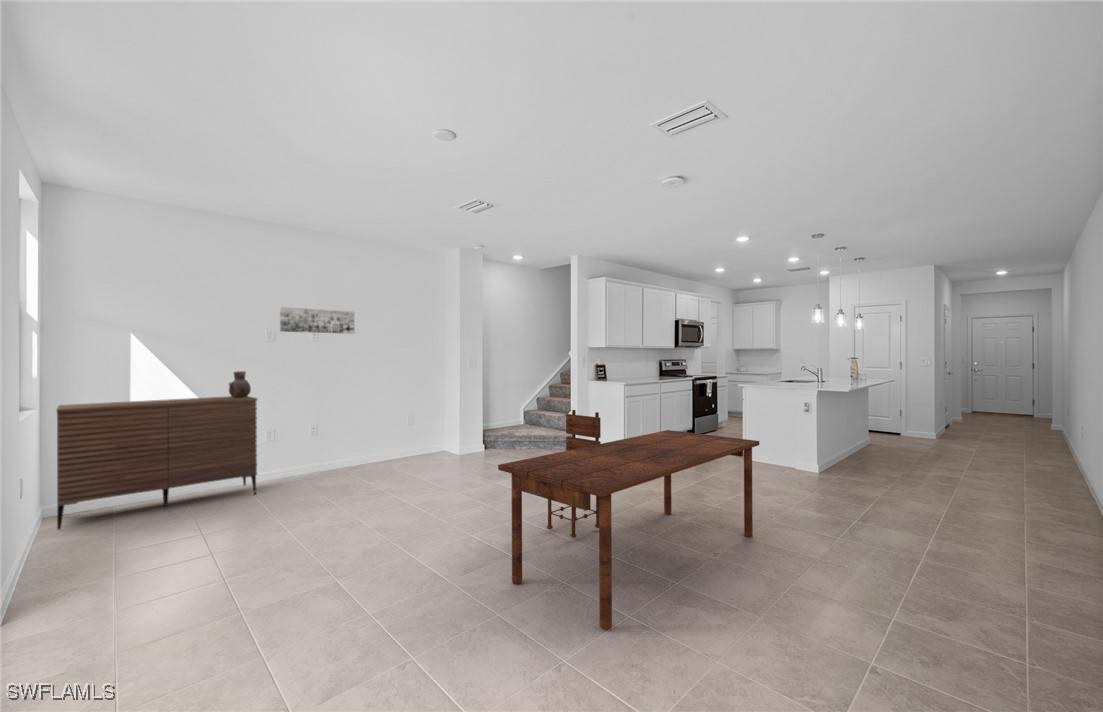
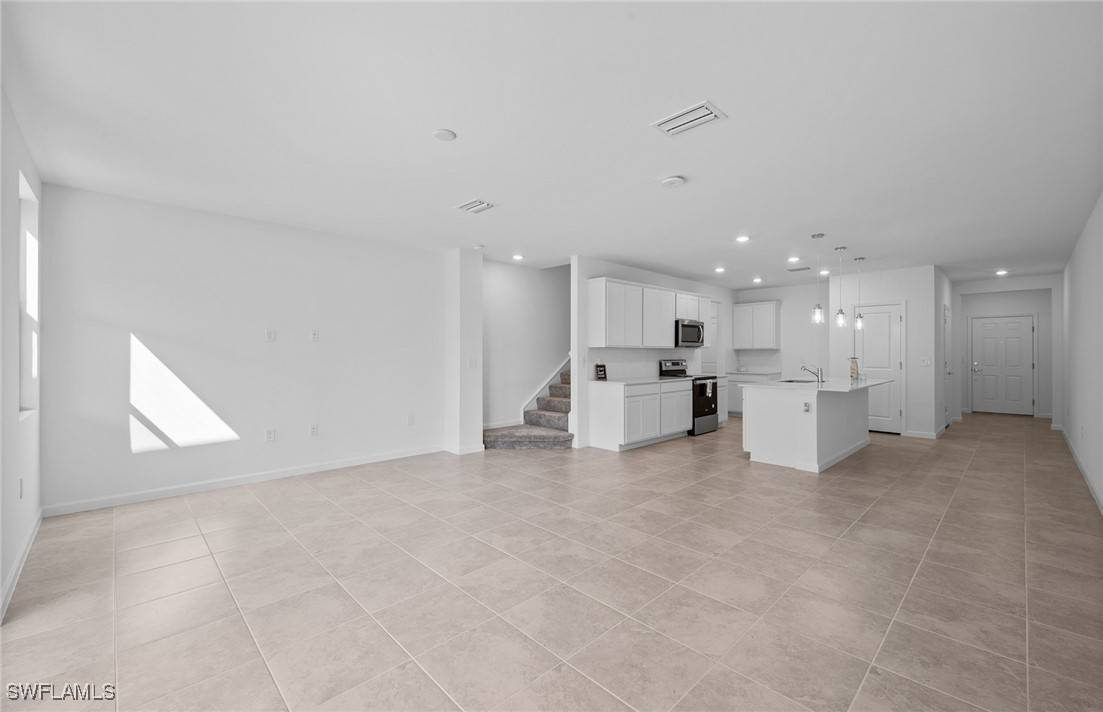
- sideboard [55,395,259,531]
- wall art [279,306,356,335]
- vase [228,370,252,398]
- dining table [497,409,760,631]
